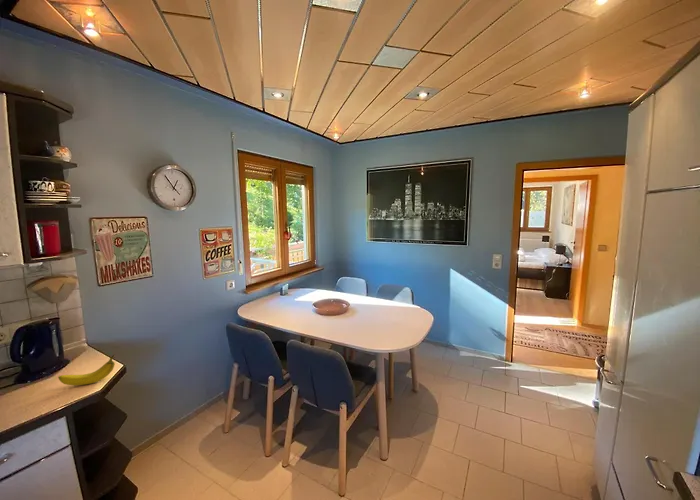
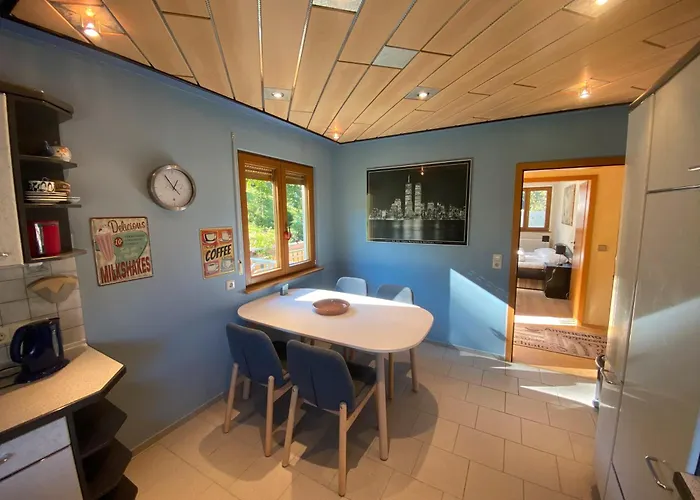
- fruit [57,354,116,386]
